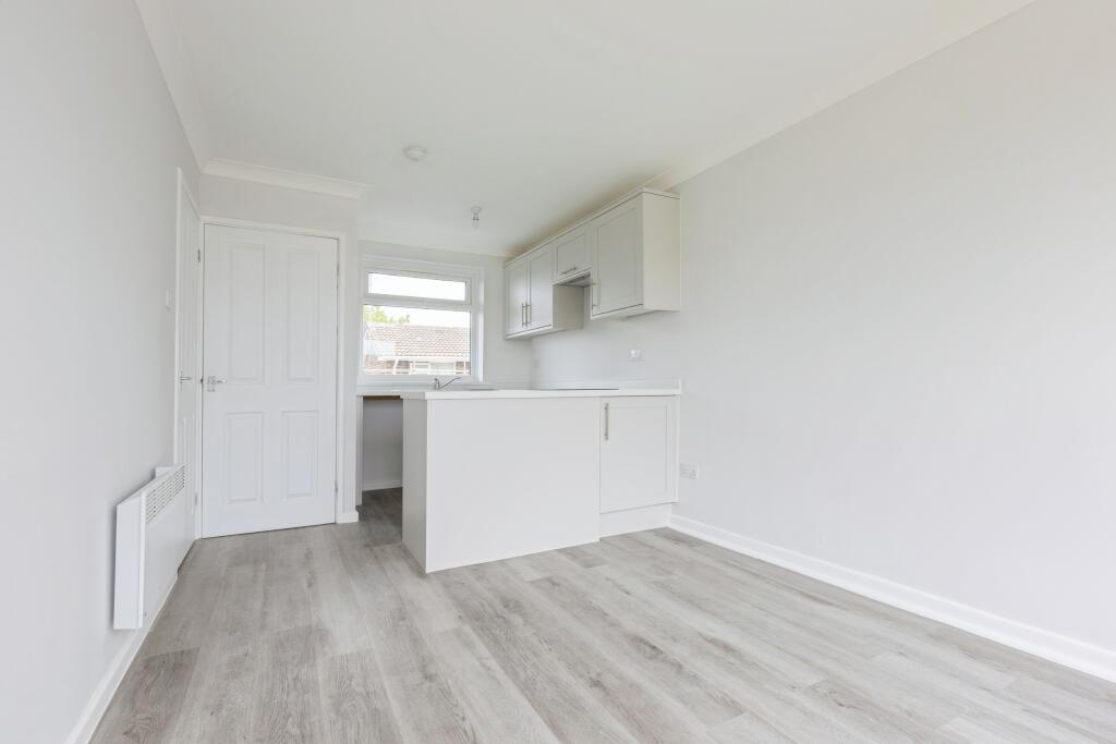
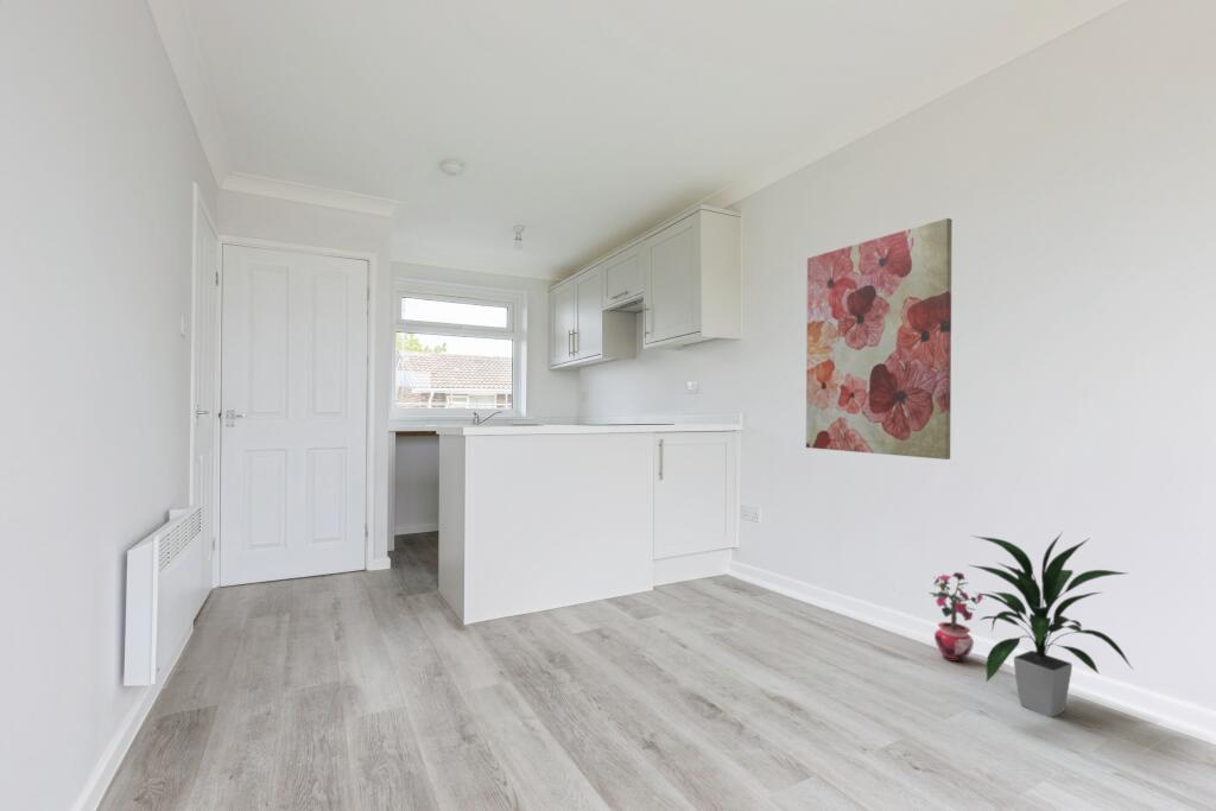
+ indoor plant [969,532,1133,718]
+ potted plant [929,571,986,663]
+ wall art [805,217,954,461]
